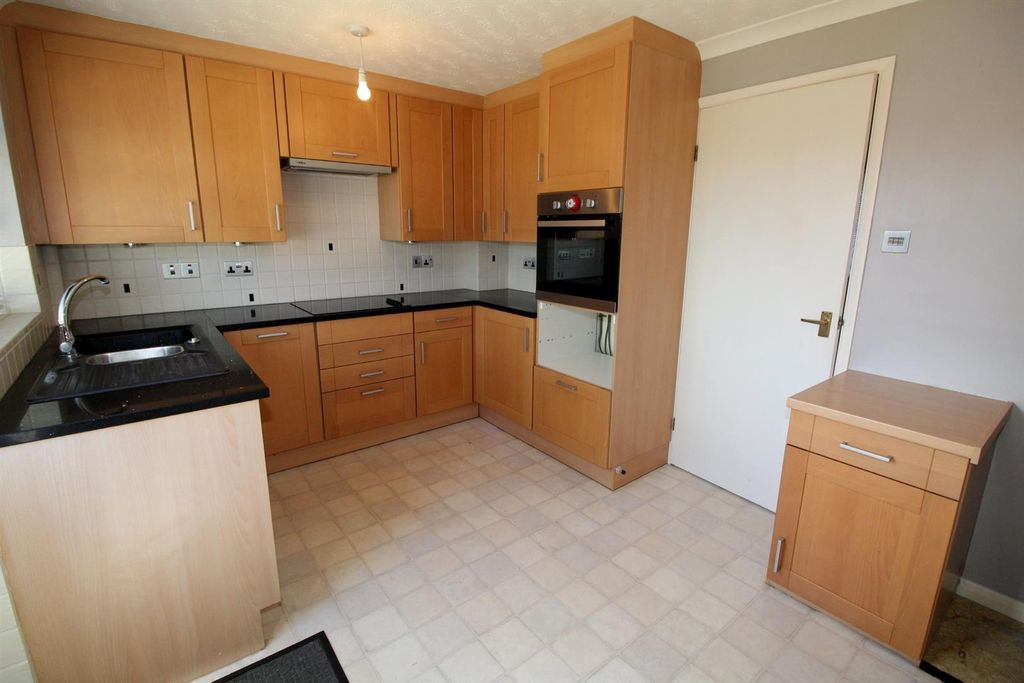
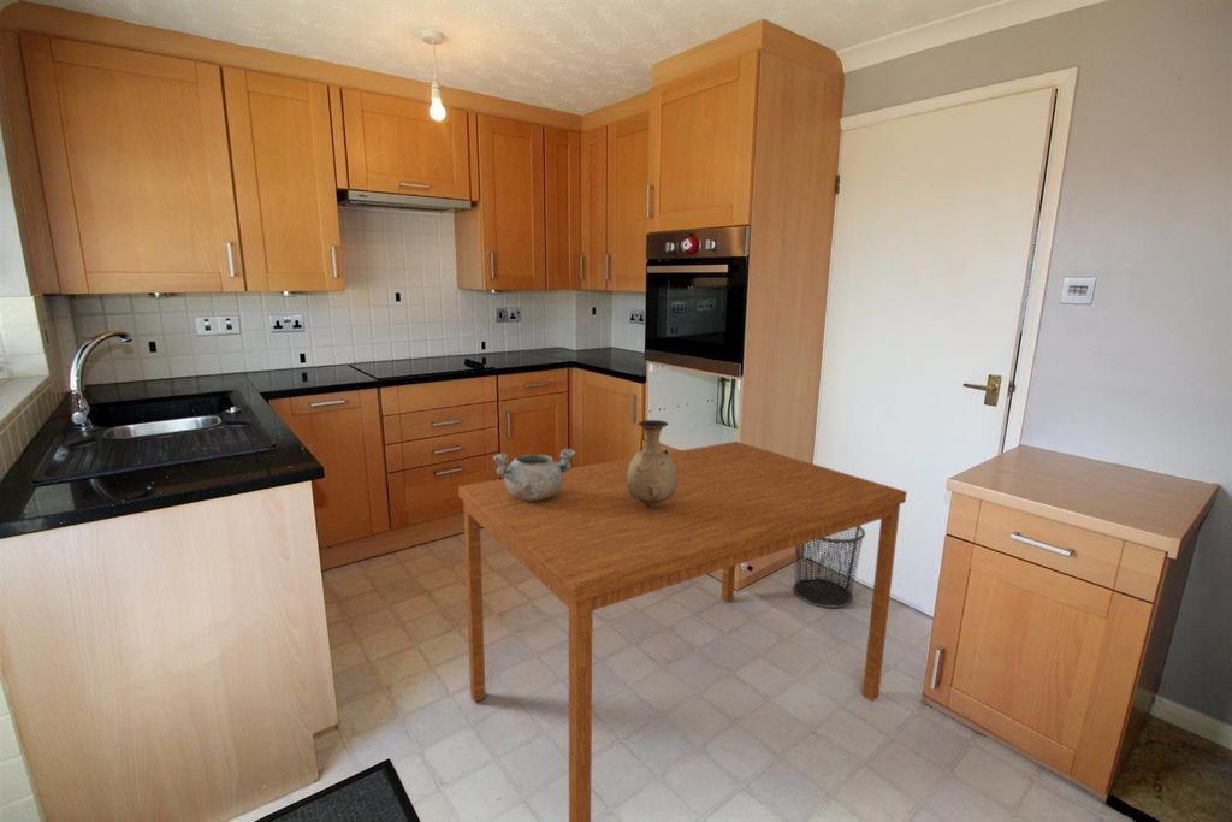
+ vase [627,419,676,508]
+ waste bin [792,526,866,609]
+ dining table [457,440,908,822]
+ decorative bowl [492,447,578,501]
